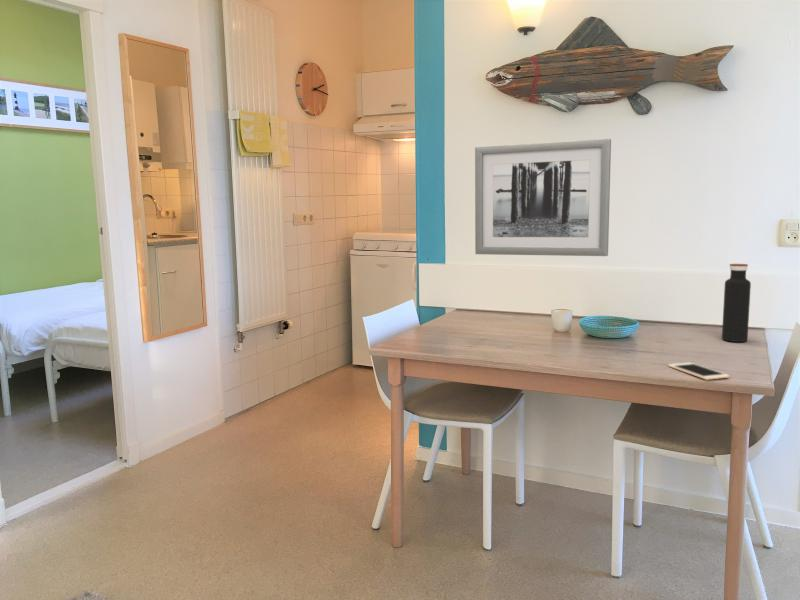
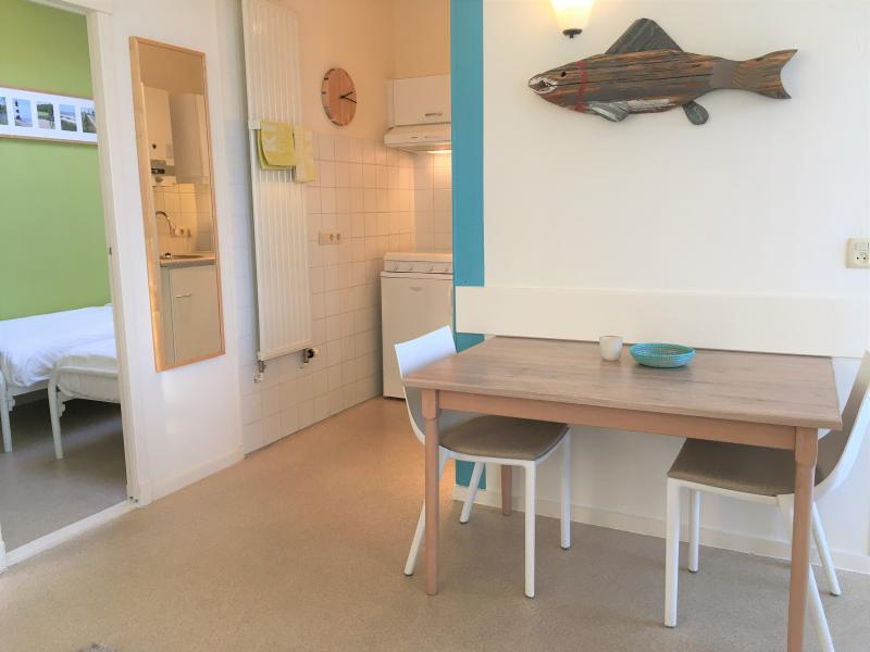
- water bottle [721,263,752,343]
- wall art [474,138,612,257]
- cell phone [667,362,730,381]
